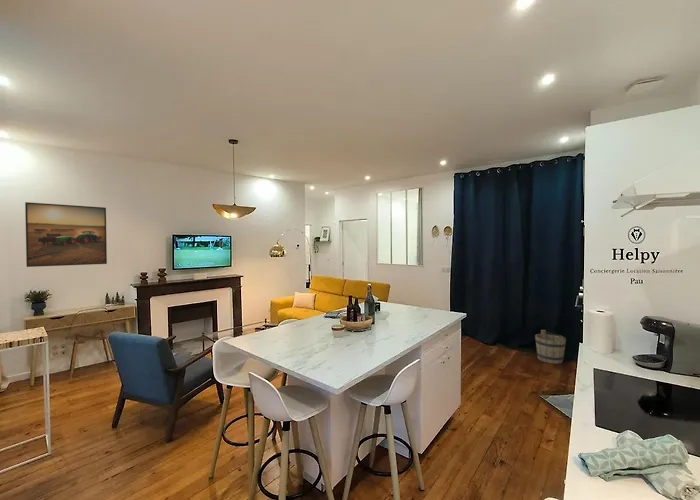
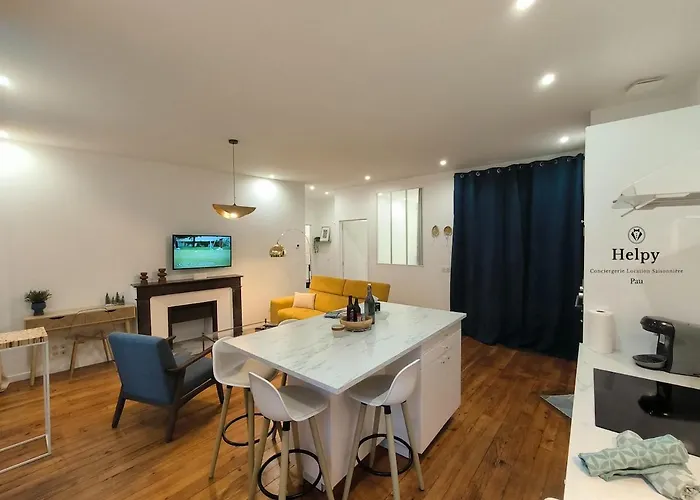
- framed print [24,201,108,268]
- bucket [534,329,567,365]
